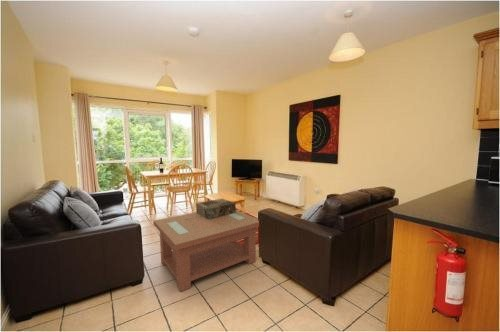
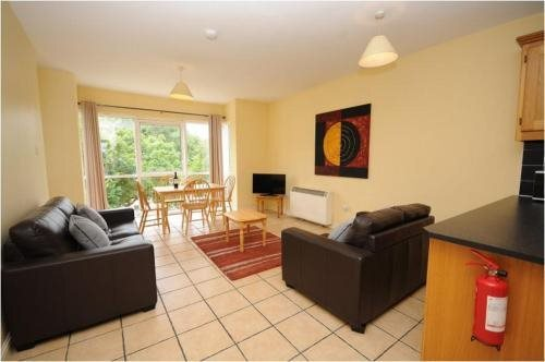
- decorative box [195,198,237,219]
- coffee table [152,209,260,293]
